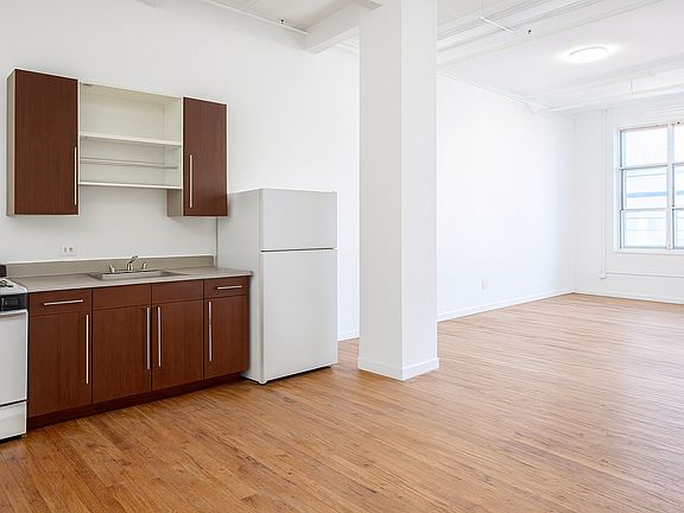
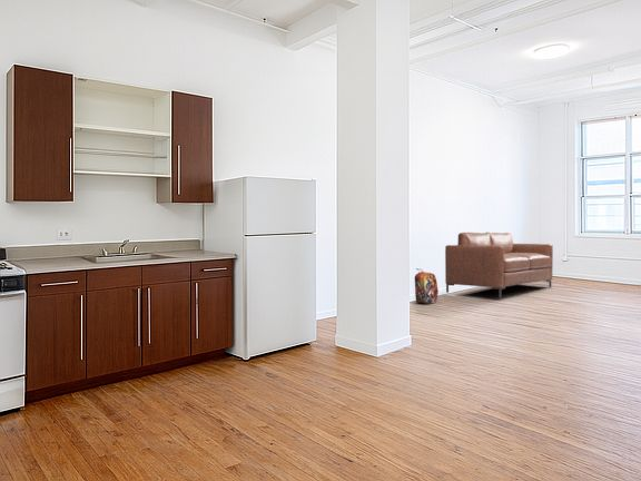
+ sofa [444,232,554,298]
+ backpack [414,267,440,305]
